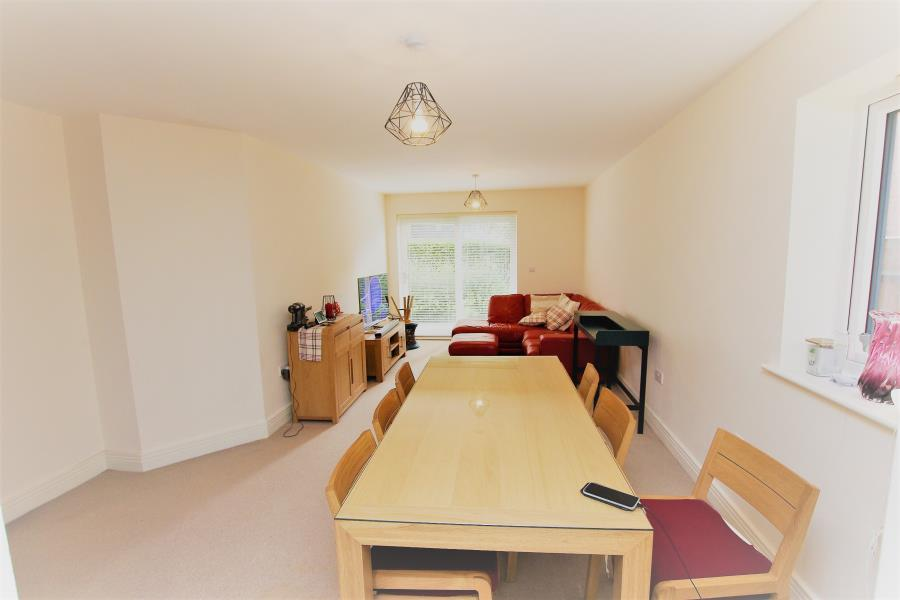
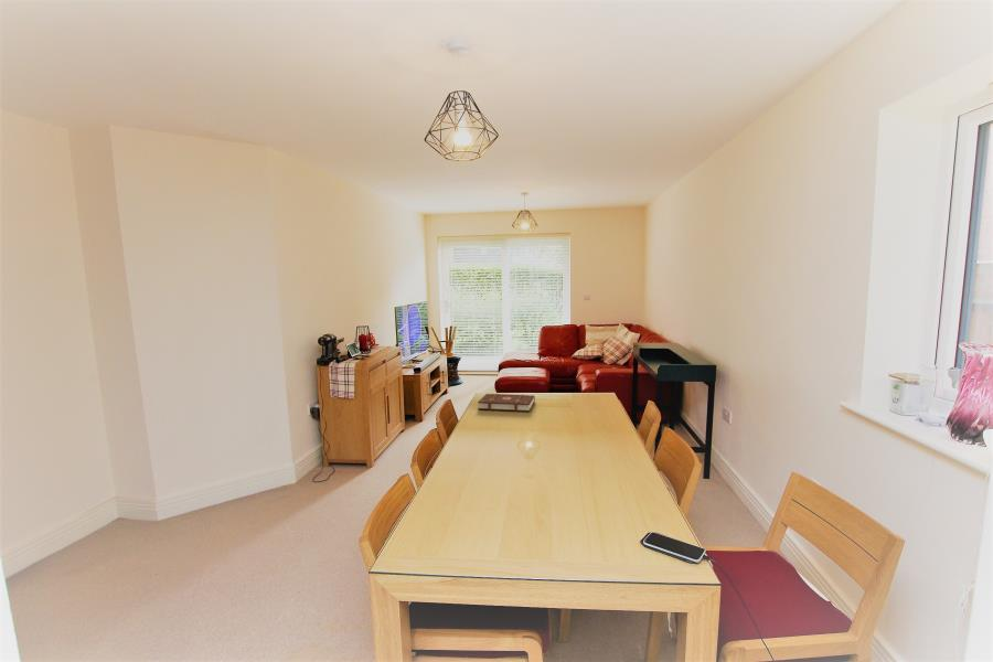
+ book [477,393,536,413]
